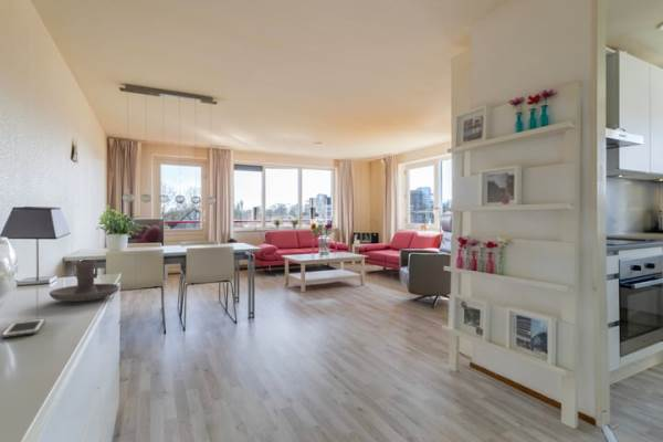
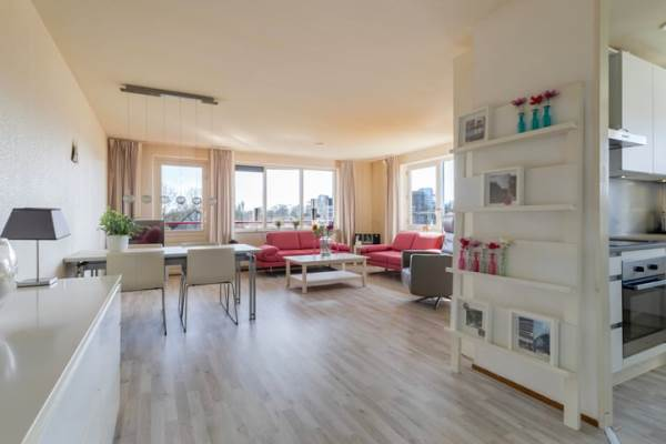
- cell phone [0,317,46,339]
- candle holder [49,260,120,303]
